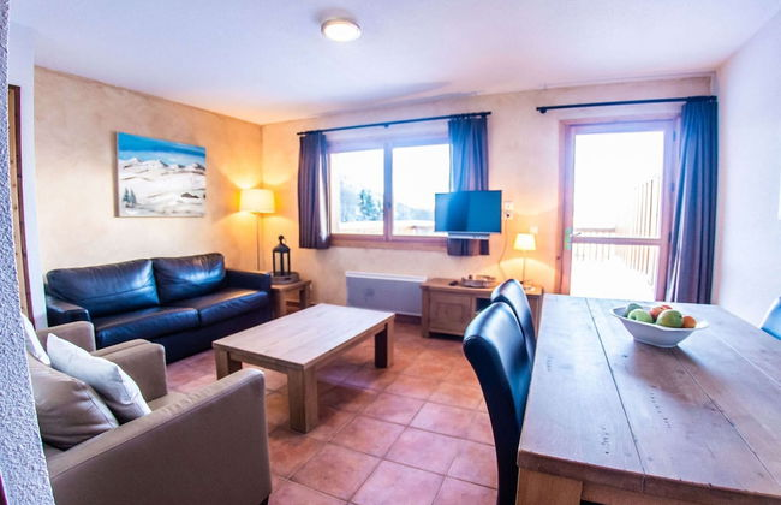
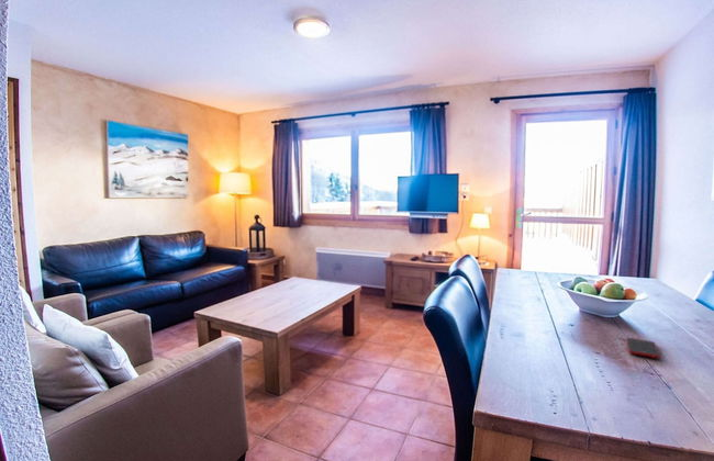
+ cell phone [625,337,661,359]
